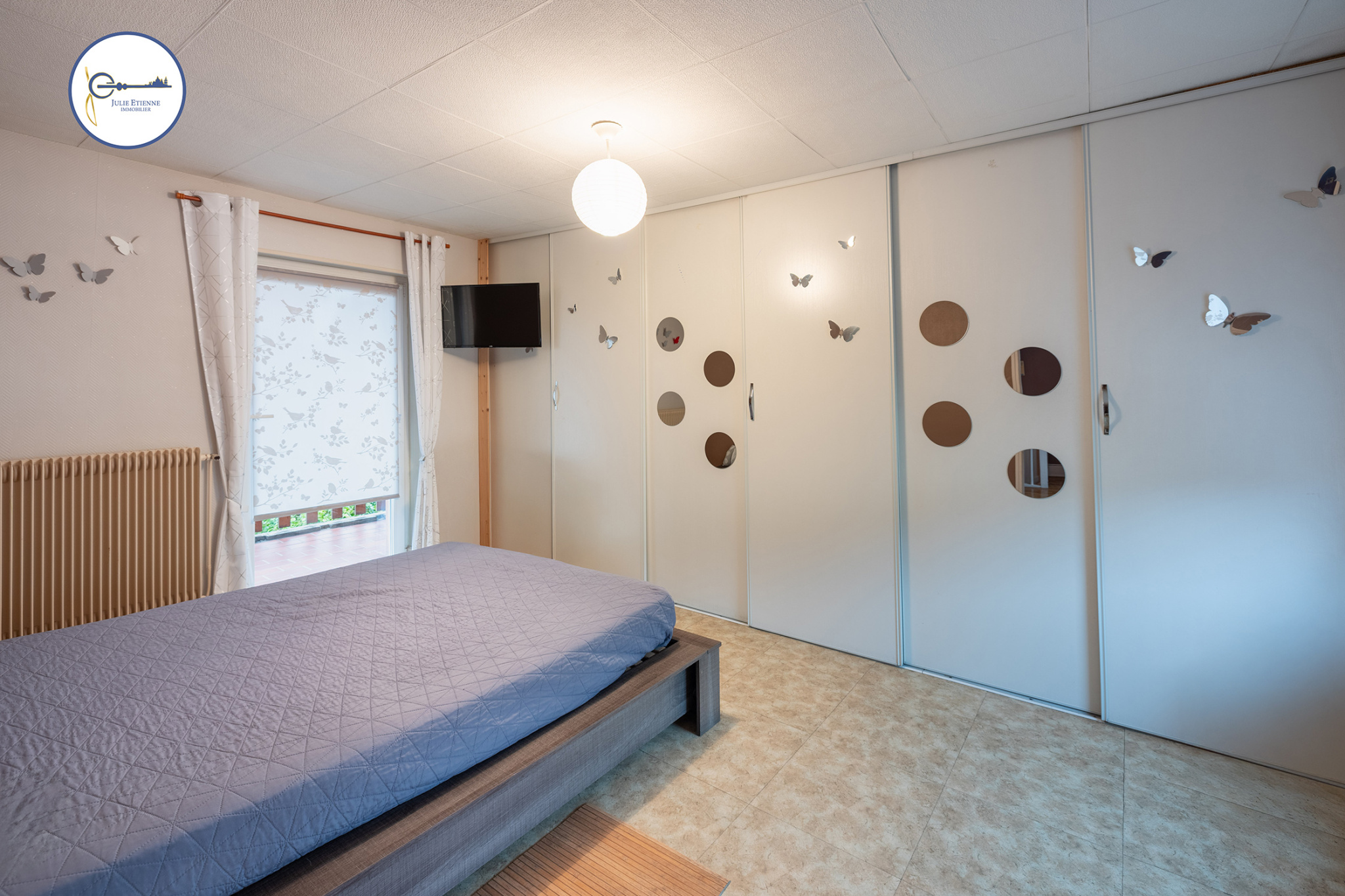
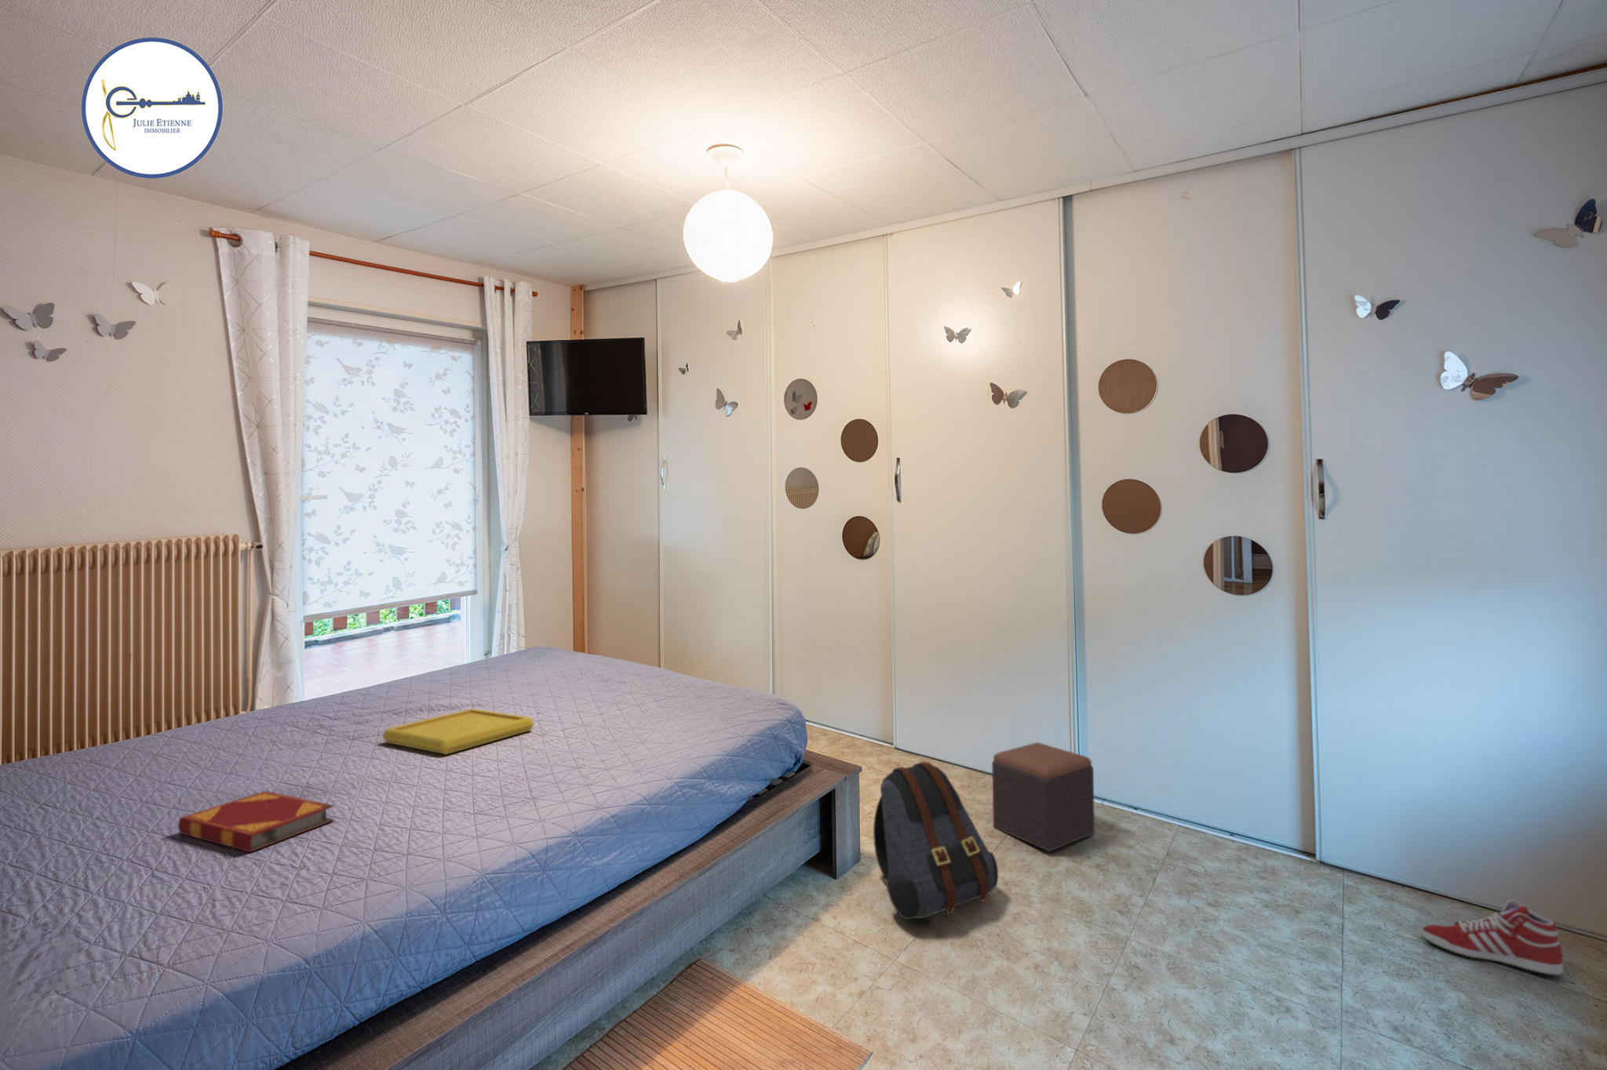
+ hardback book [177,791,335,853]
+ footstool [990,742,1096,853]
+ backpack [872,761,999,921]
+ sneaker [1421,899,1564,977]
+ serving tray [381,708,535,756]
